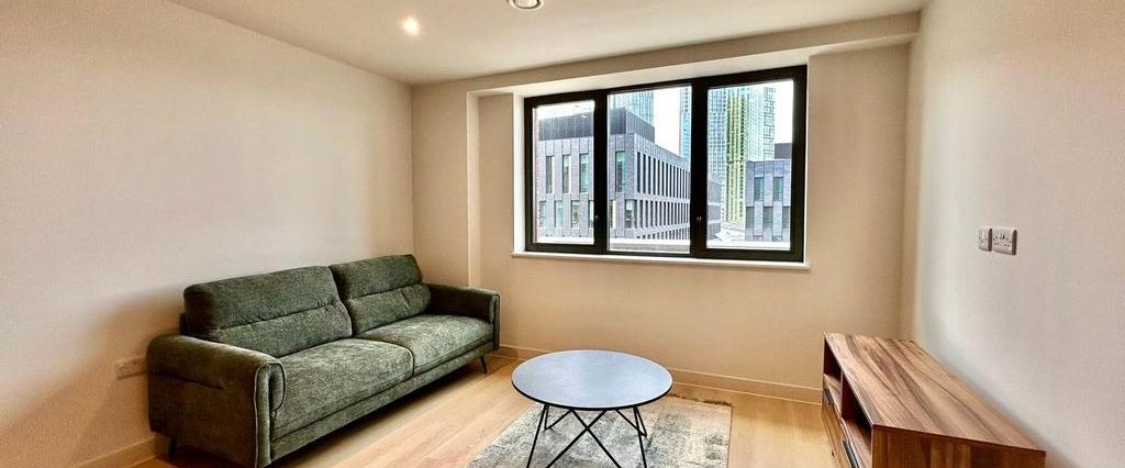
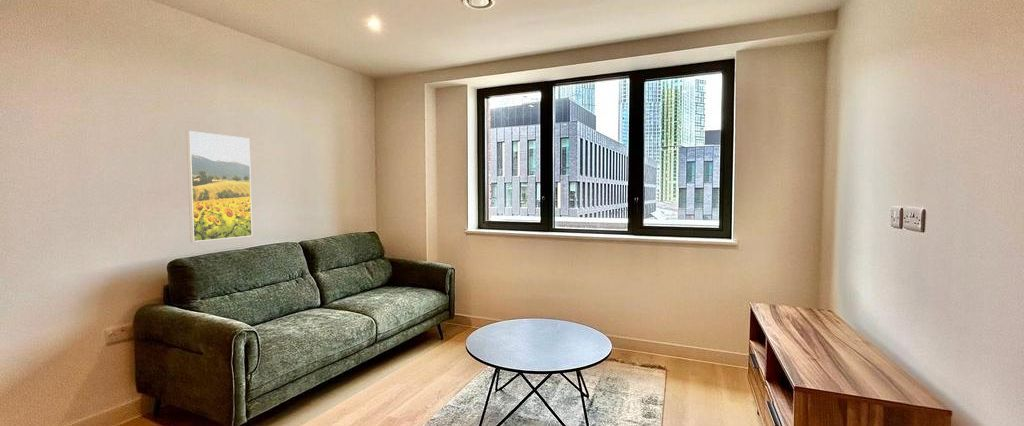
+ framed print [186,130,253,243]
